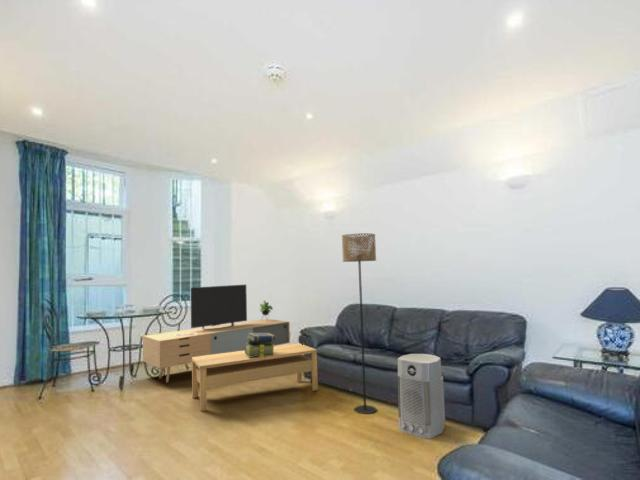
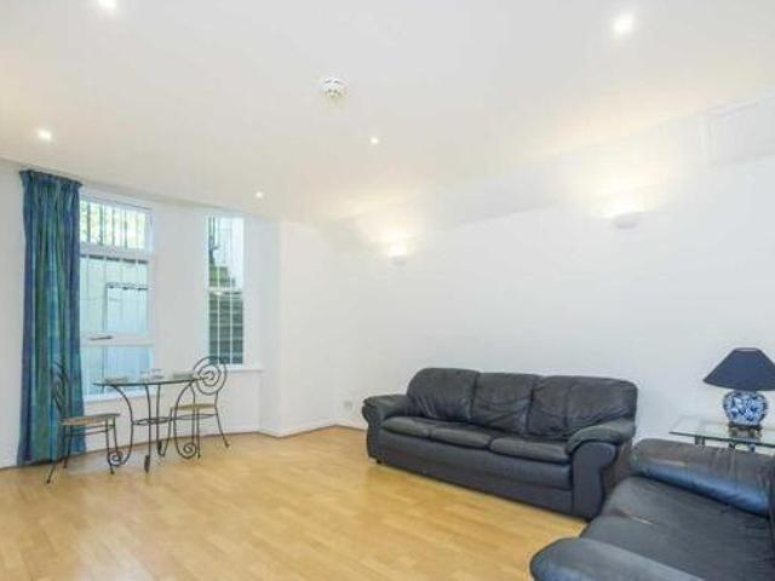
- air purifier [397,353,446,440]
- floor lamp [341,233,377,415]
- media console [142,284,291,383]
- stack of books [245,333,276,357]
- coffee table [191,342,319,412]
